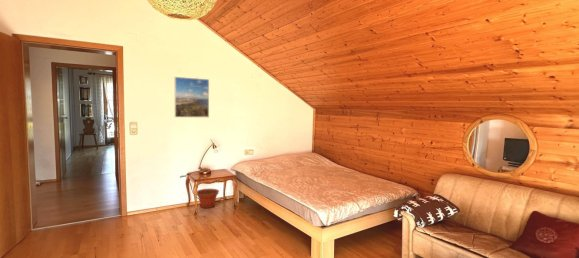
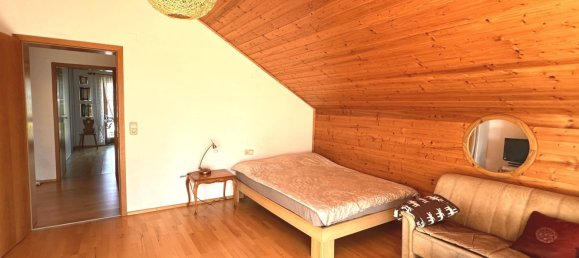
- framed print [173,76,210,118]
- plant pot [196,188,220,209]
